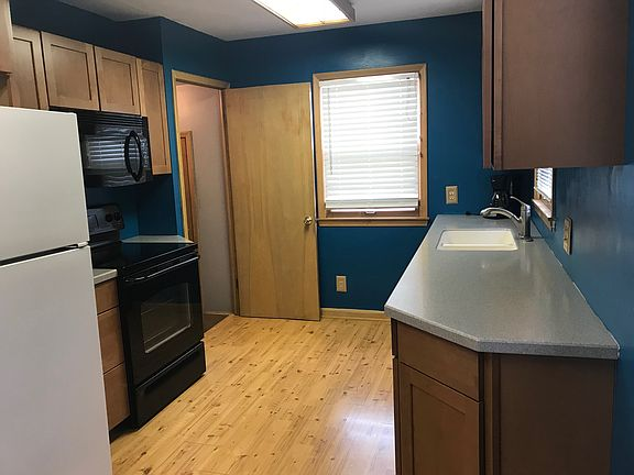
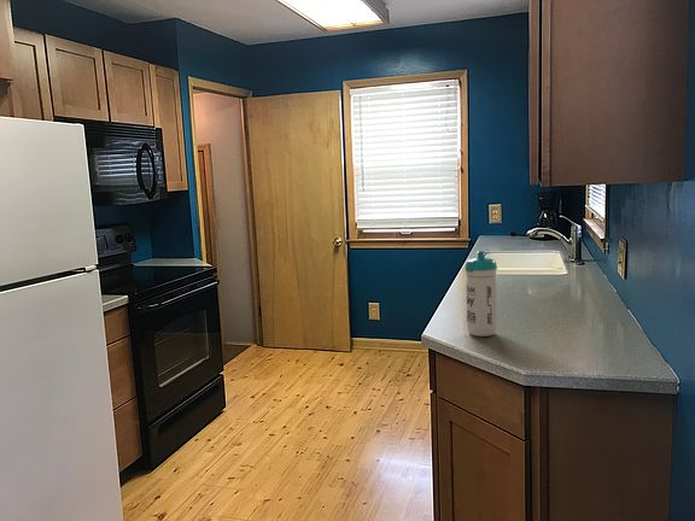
+ water bottle [463,250,498,338]
